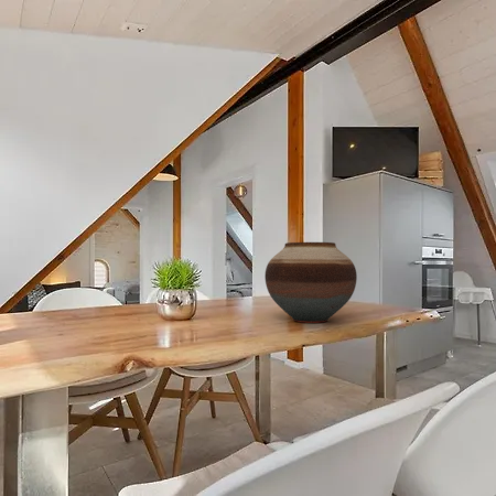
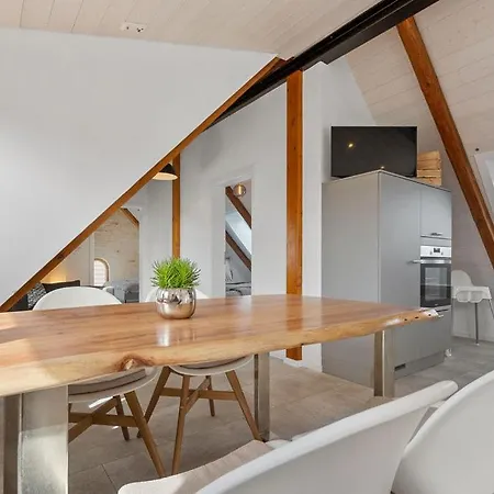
- vase [263,241,358,324]
